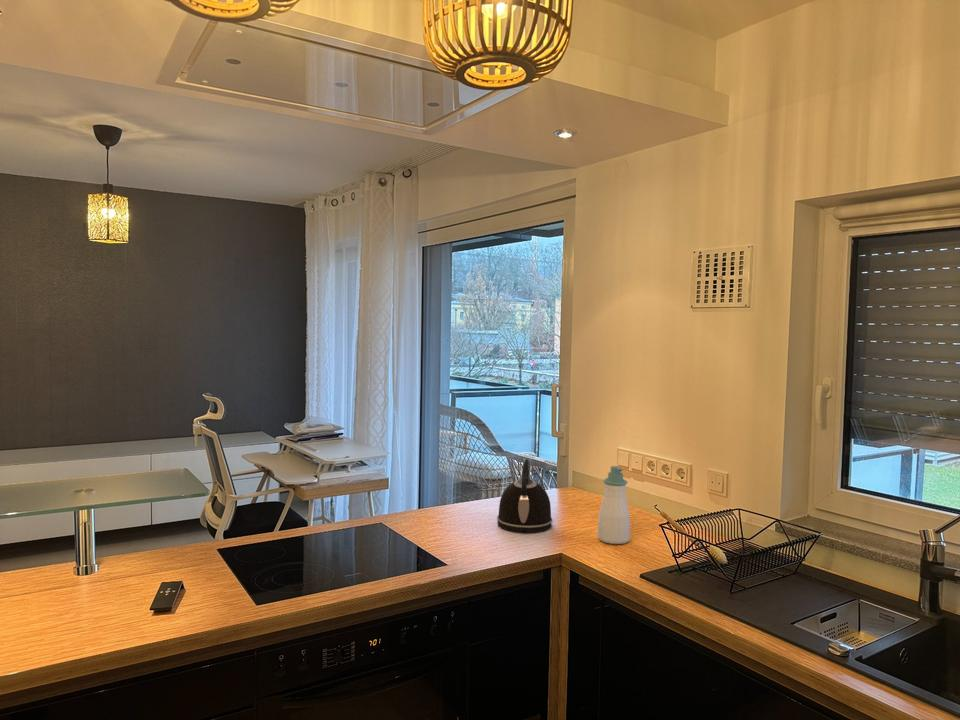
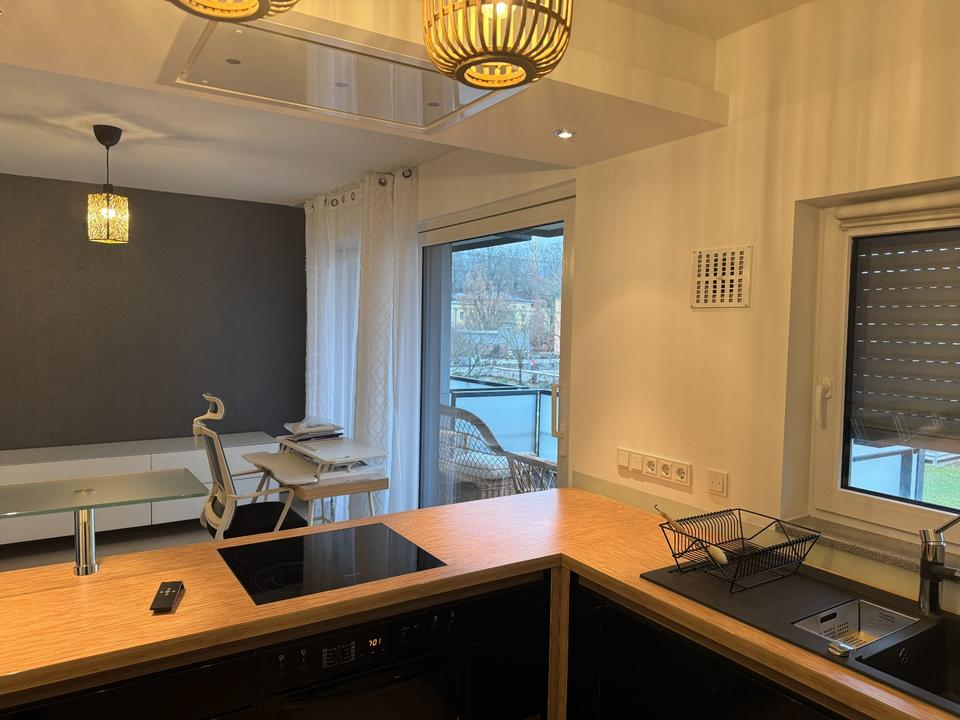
- soap bottle [597,465,631,545]
- kettle [496,458,554,534]
